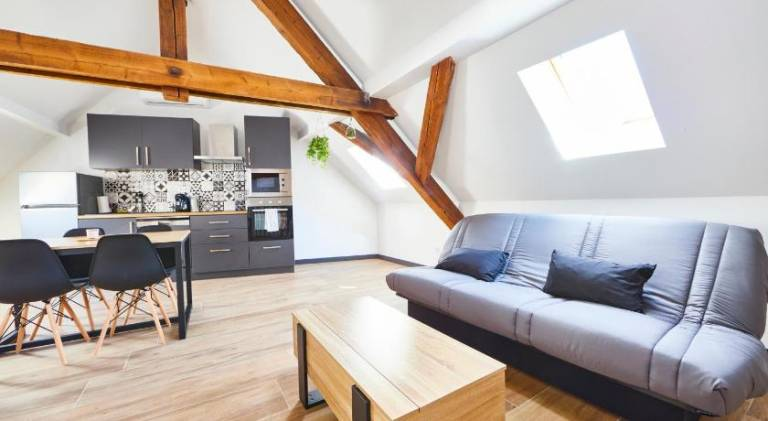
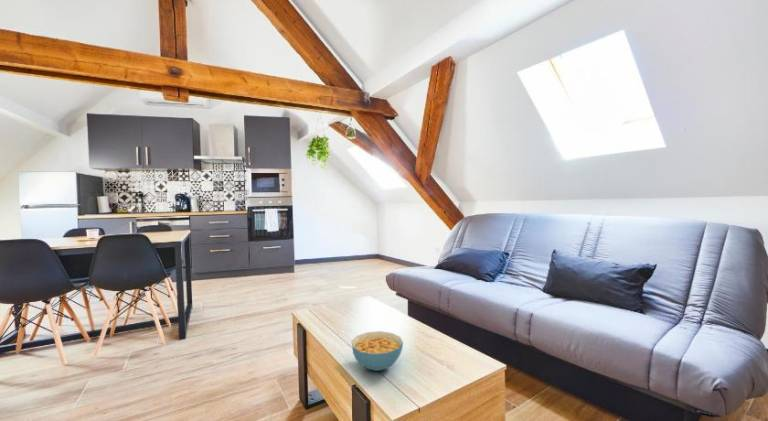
+ cereal bowl [351,330,404,372]
